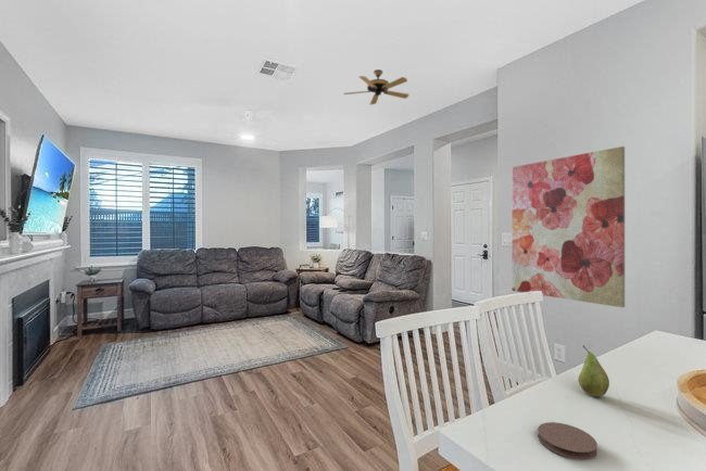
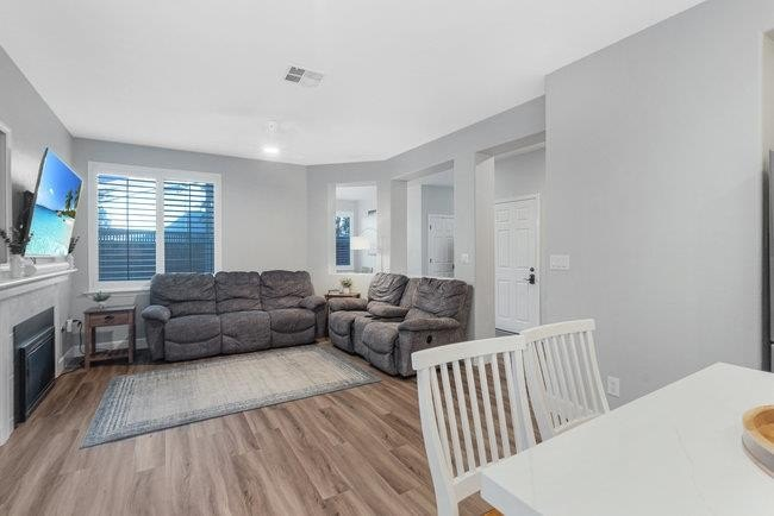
- fruit [578,345,610,397]
- wall art [510,145,626,308]
- coaster [537,421,598,460]
- ceiling fan [342,68,409,105]
